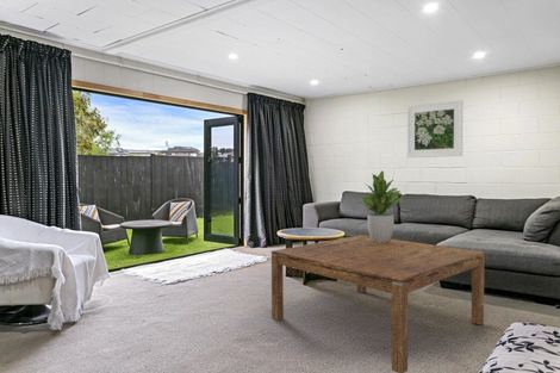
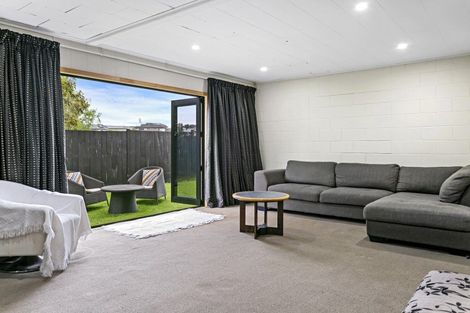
- potted plant [356,169,404,243]
- coffee table [270,234,485,373]
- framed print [406,99,463,158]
